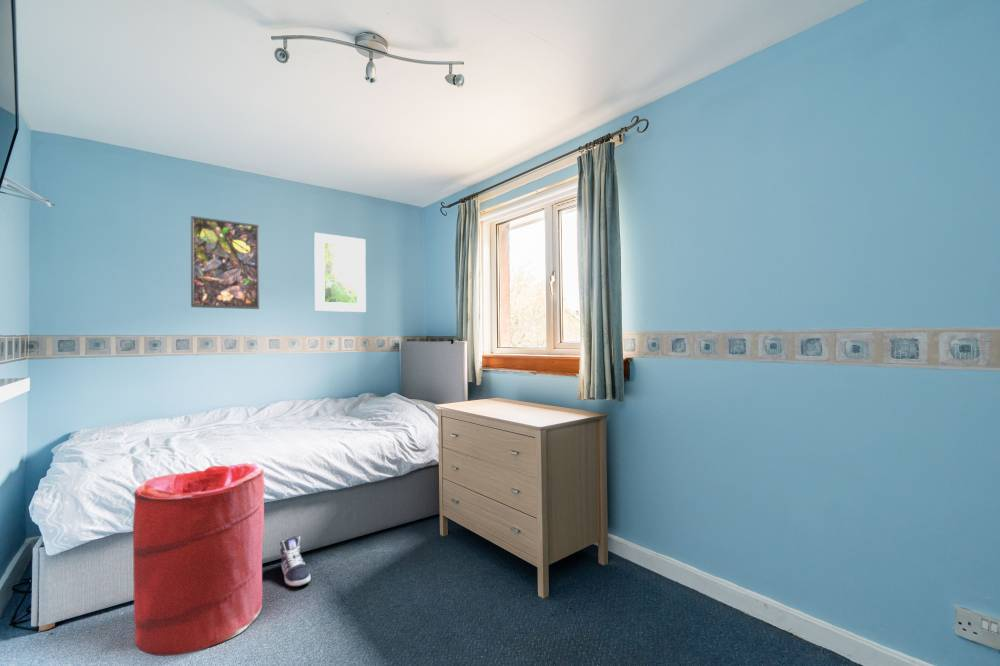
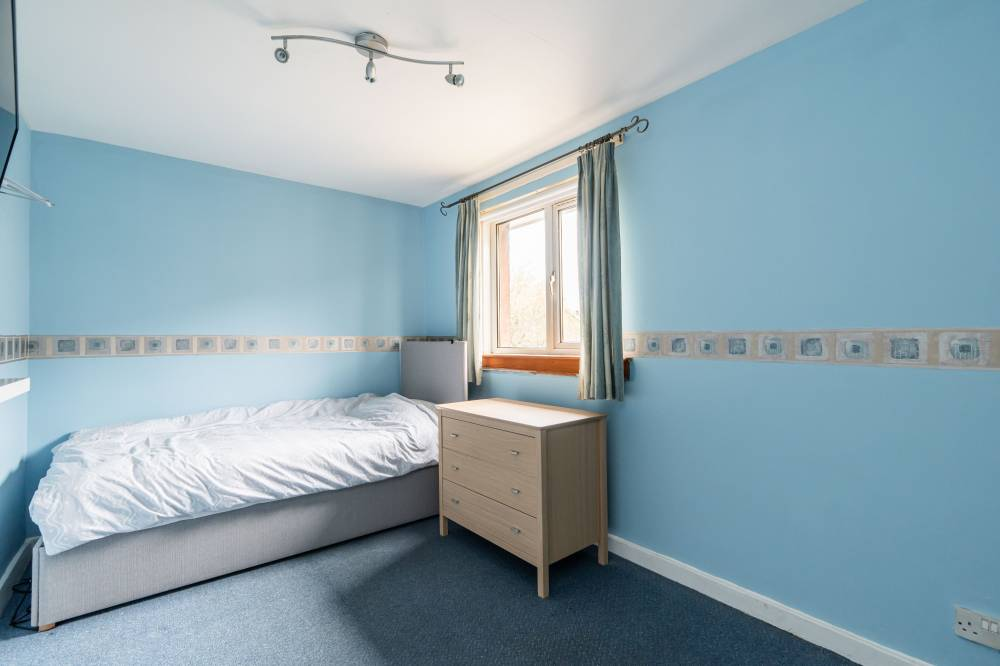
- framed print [313,232,367,313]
- laundry hamper [132,462,266,657]
- sneaker [279,535,312,587]
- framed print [190,215,260,310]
